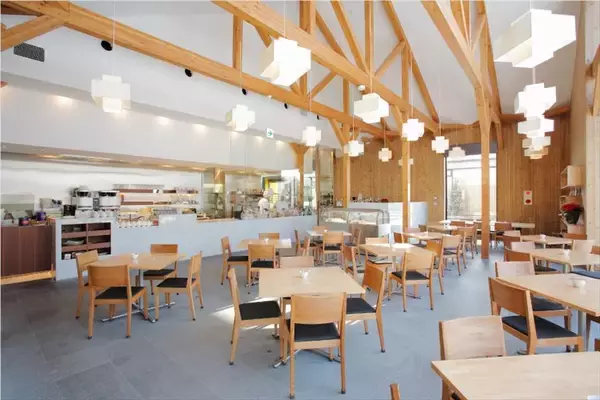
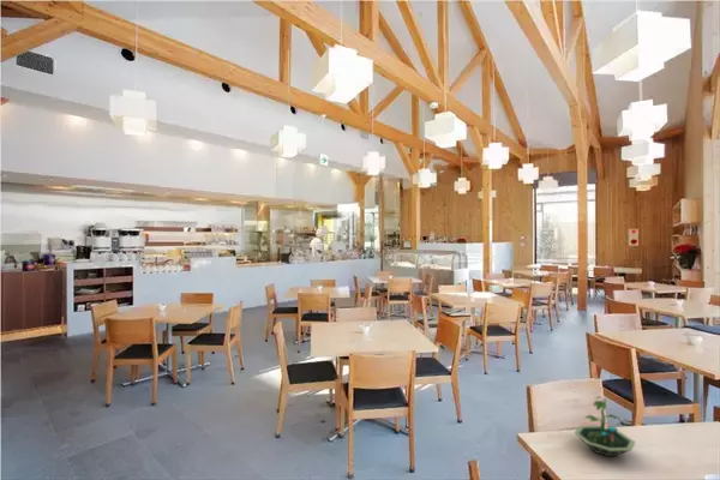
+ terrarium [574,395,636,457]
